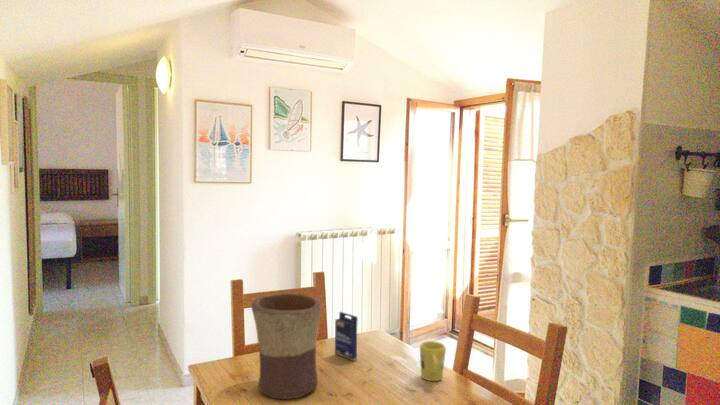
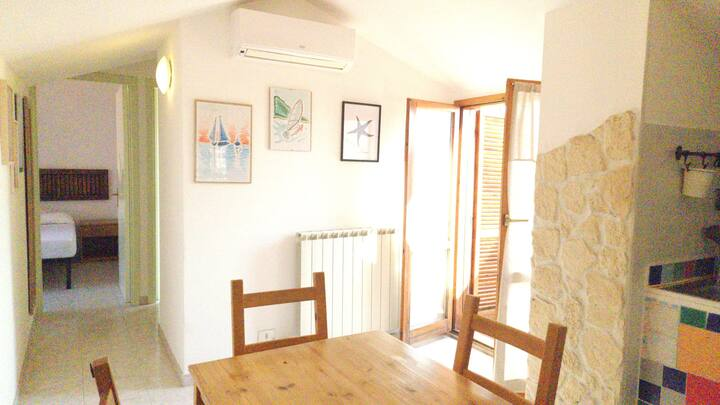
- mug [419,340,447,382]
- small box [334,311,359,362]
- flower pot [250,292,323,400]
